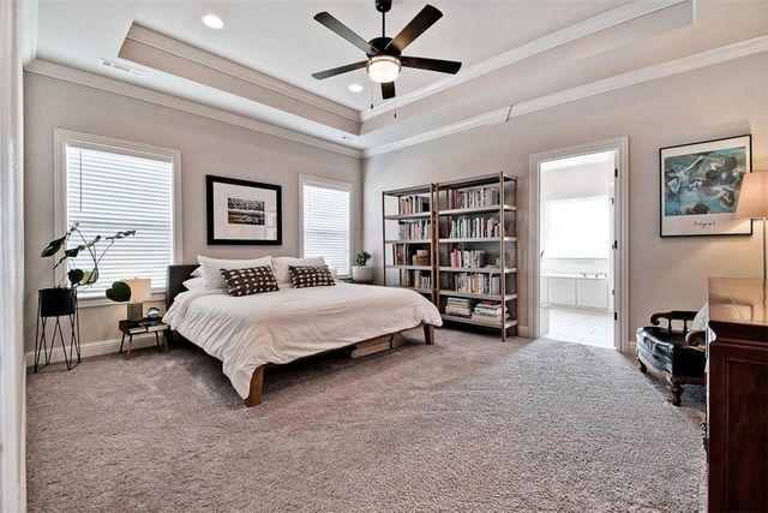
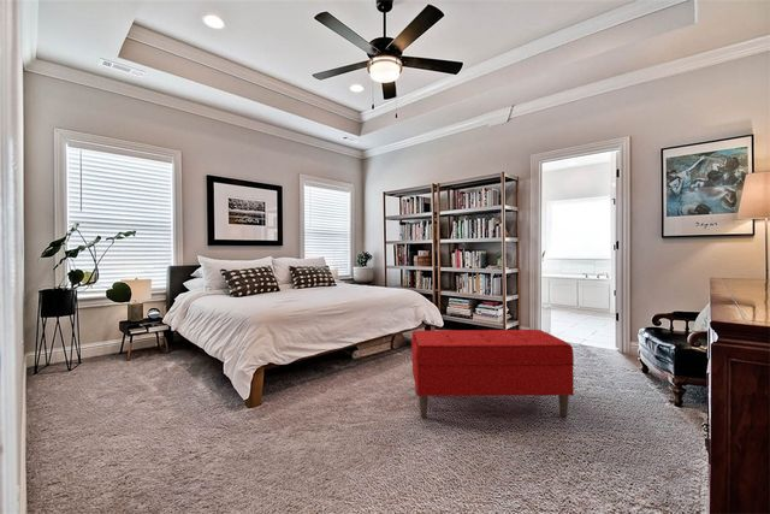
+ bench [410,329,575,419]
